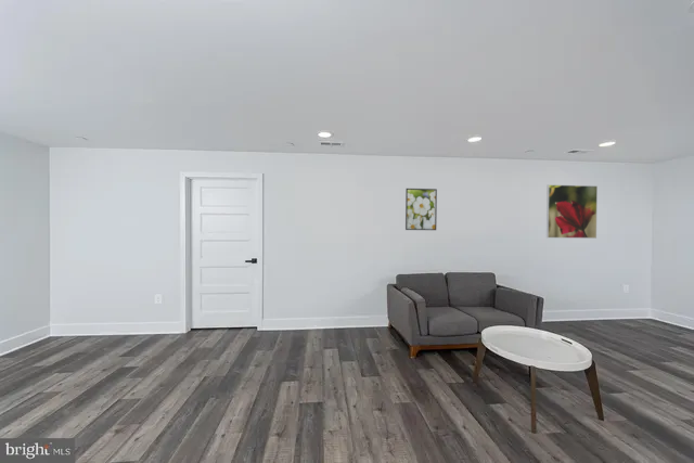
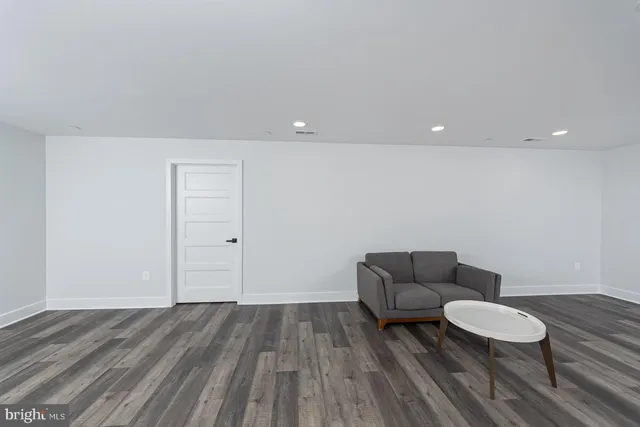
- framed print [545,183,599,240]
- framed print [404,188,438,231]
